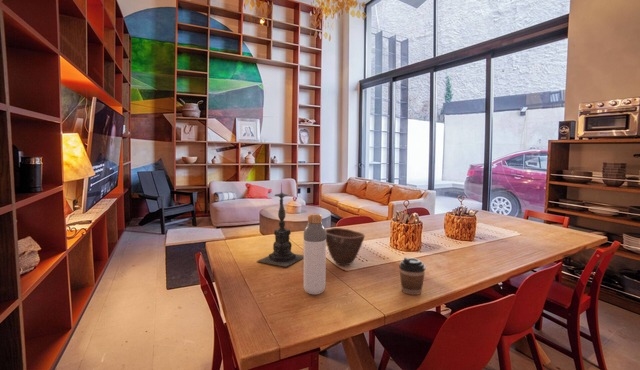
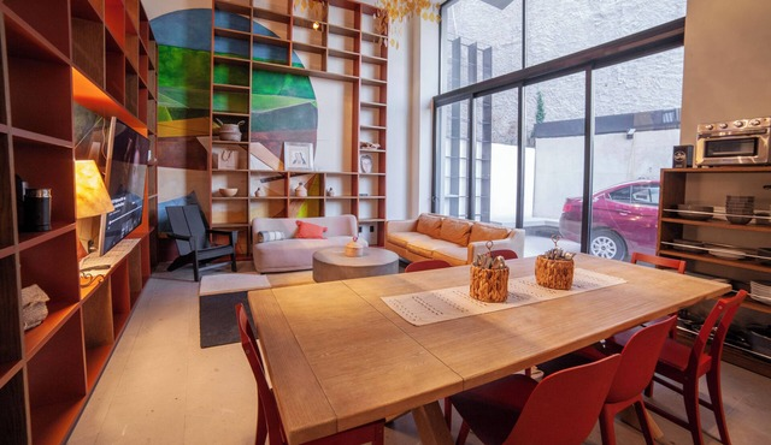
- bowl [325,227,366,266]
- candle holder [257,182,304,268]
- bottle [303,213,327,296]
- coffee cup [398,256,427,296]
